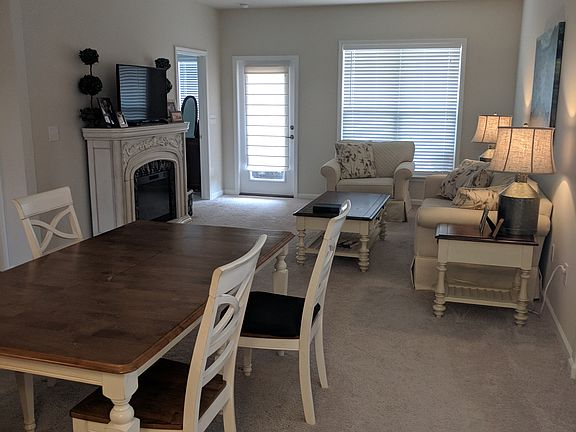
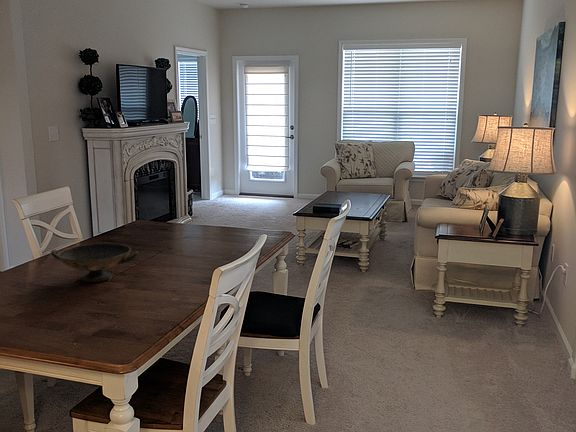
+ decorative bowl [50,242,140,283]
